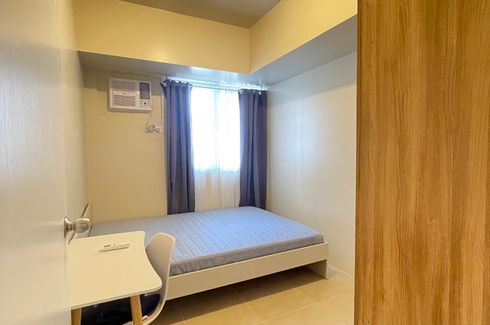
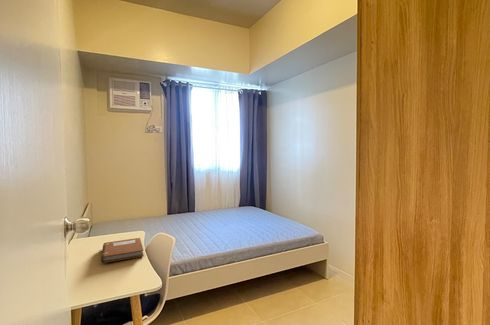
+ notebook [100,237,145,264]
